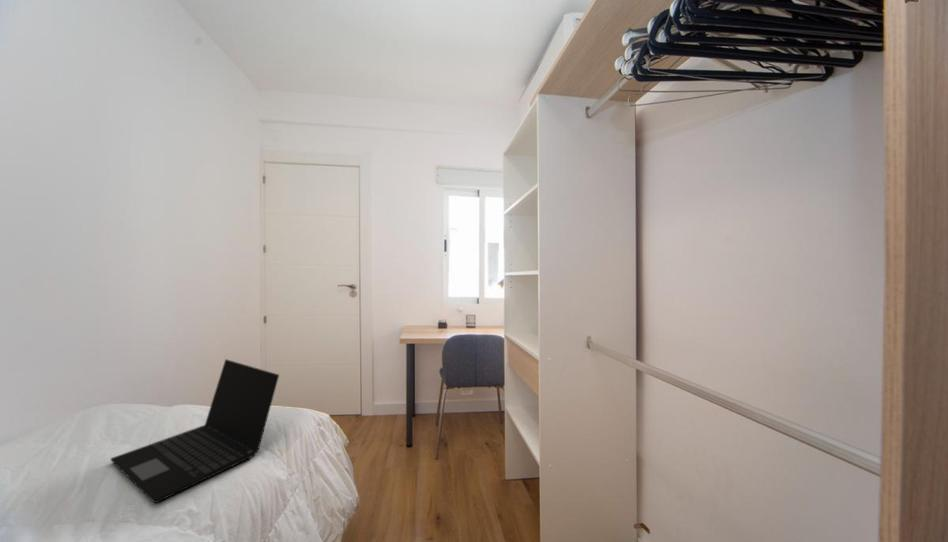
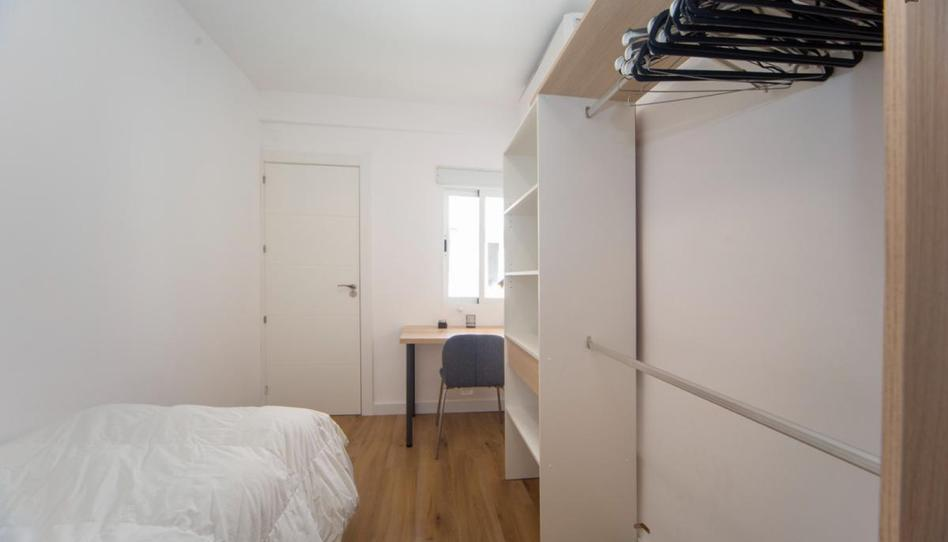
- laptop [110,358,280,504]
